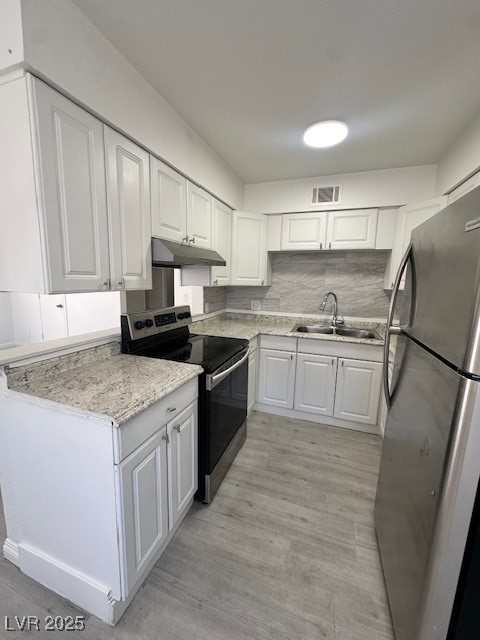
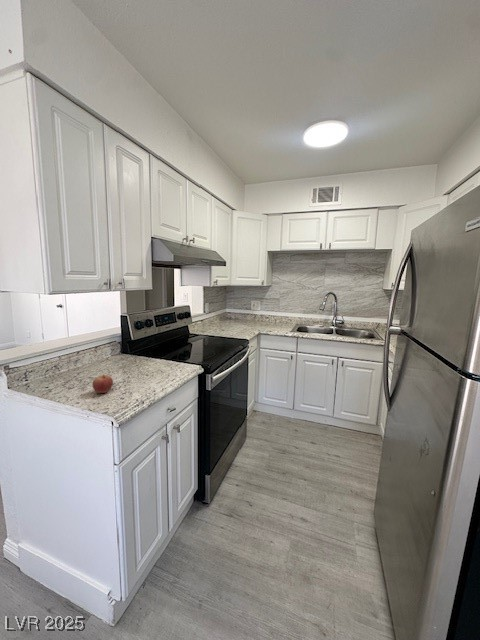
+ apple [92,373,114,394]
